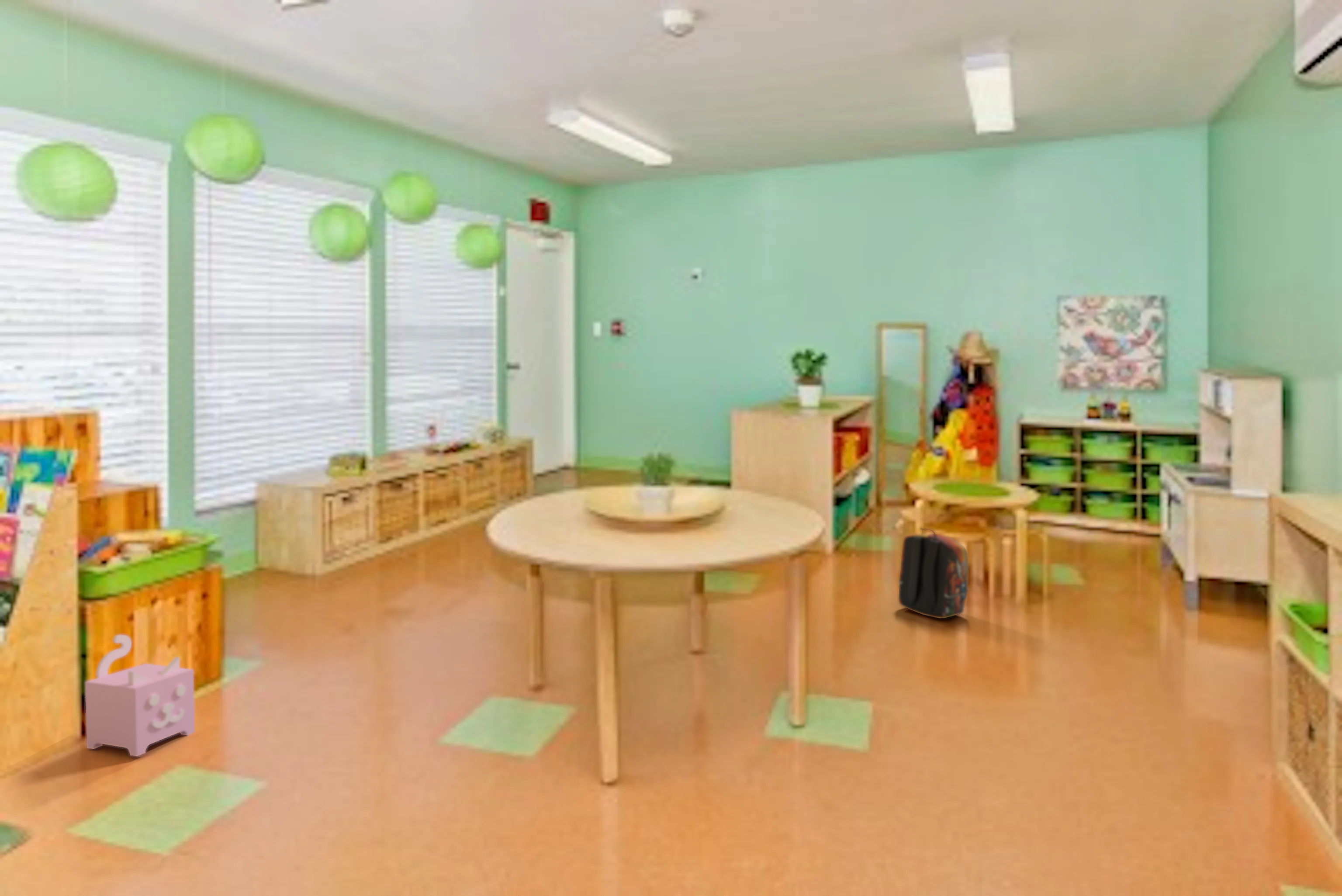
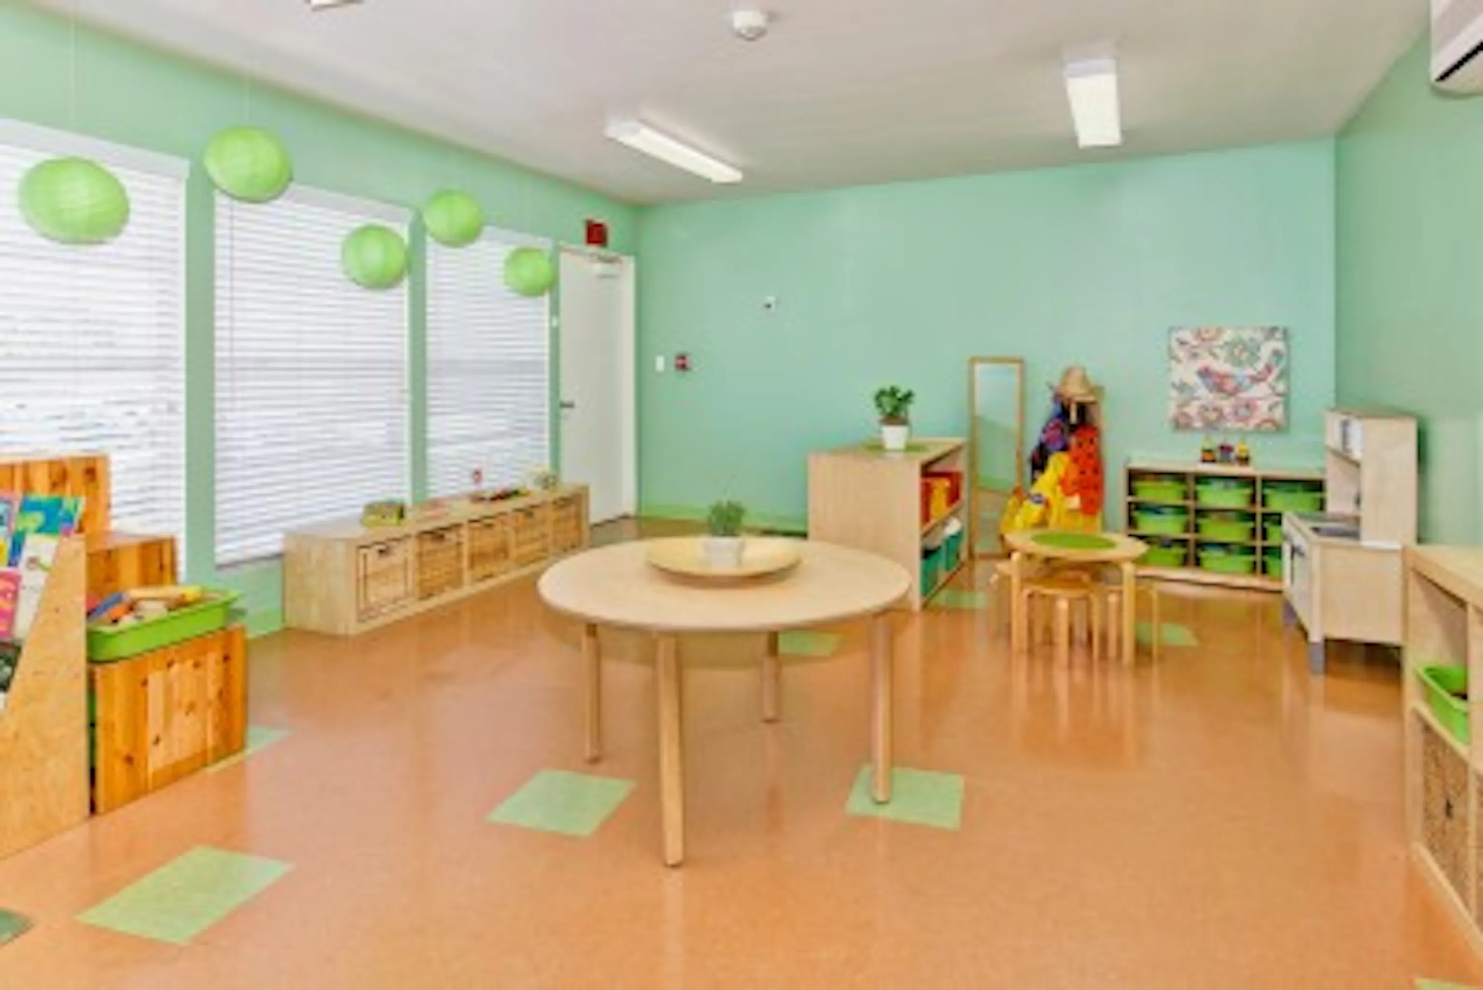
- backpack [898,527,969,619]
- toy box [85,634,195,757]
